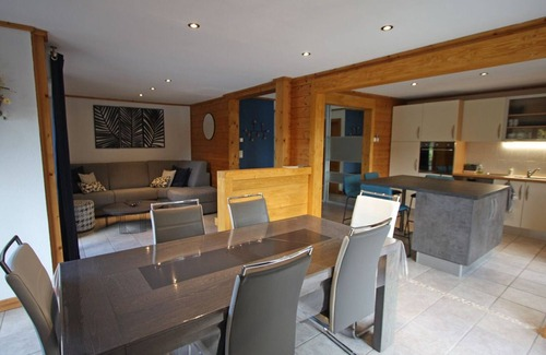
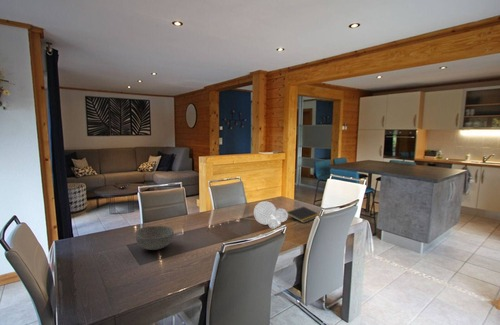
+ bowl [134,225,175,251]
+ notepad [287,206,319,224]
+ decorative ball [253,200,289,230]
